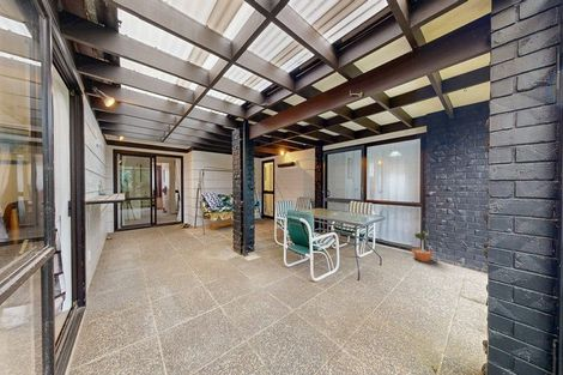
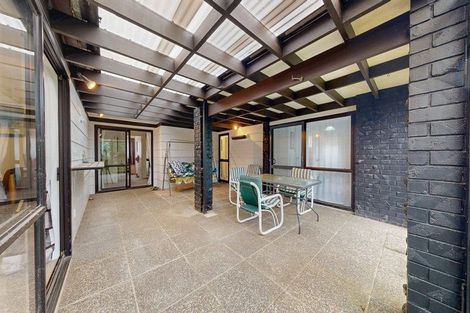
- potted tree [411,230,435,262]
